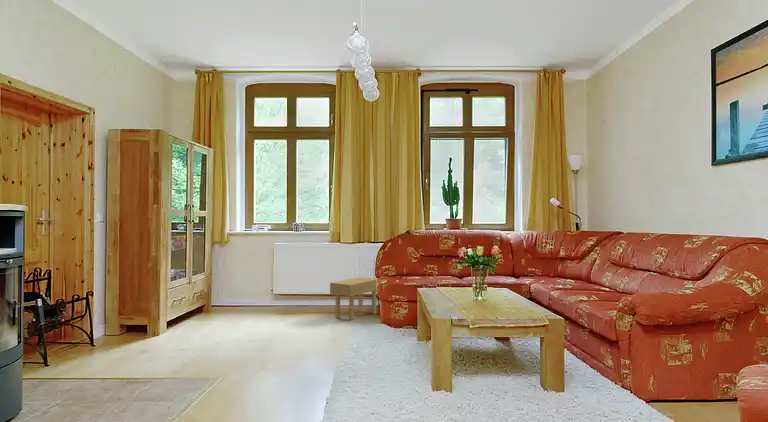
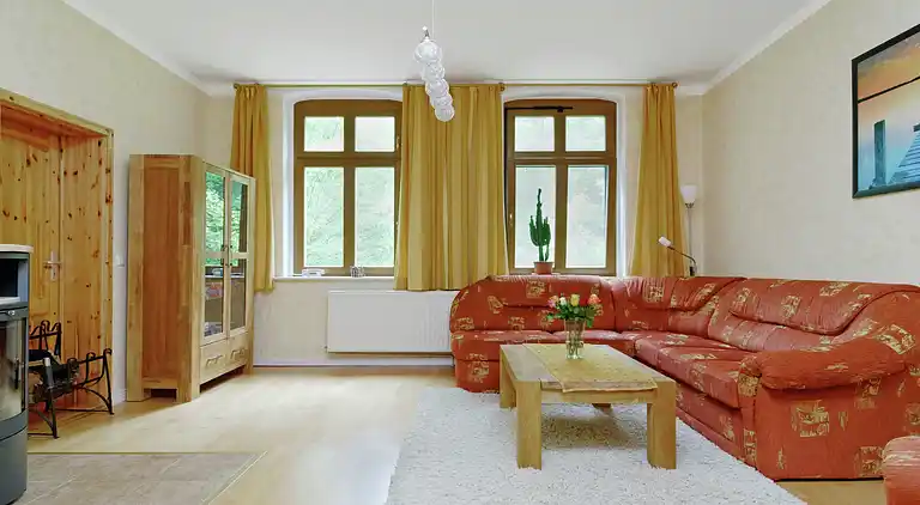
- side table [329,276,377,322]
